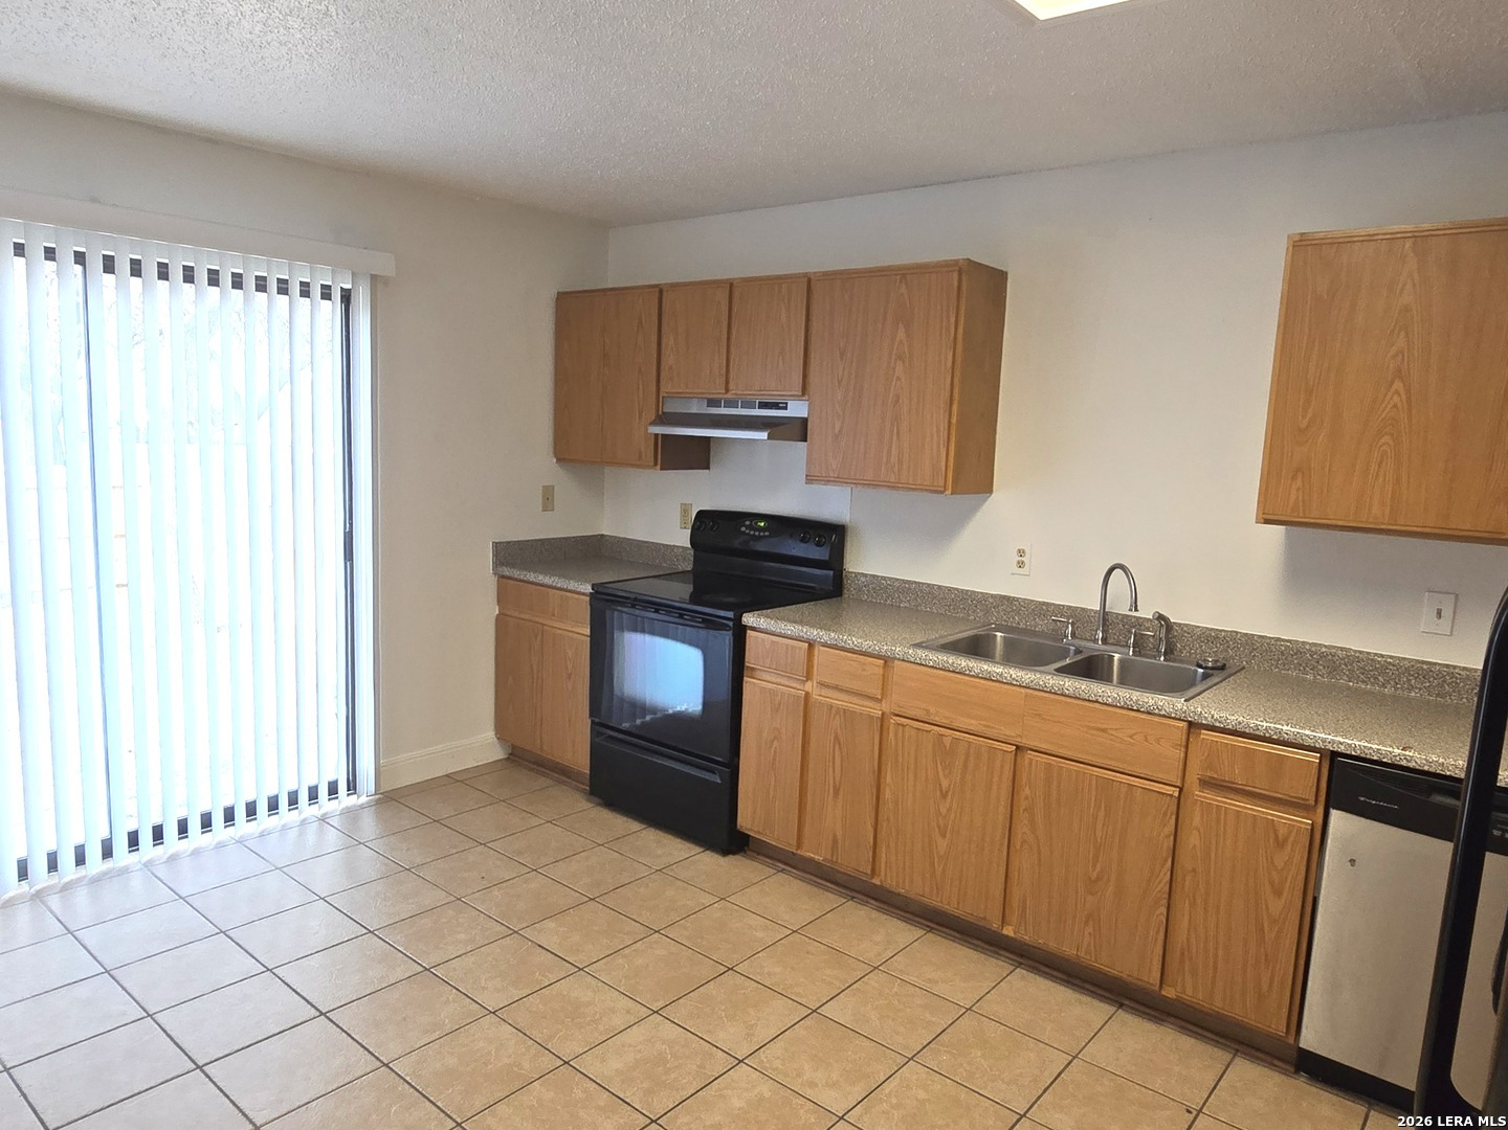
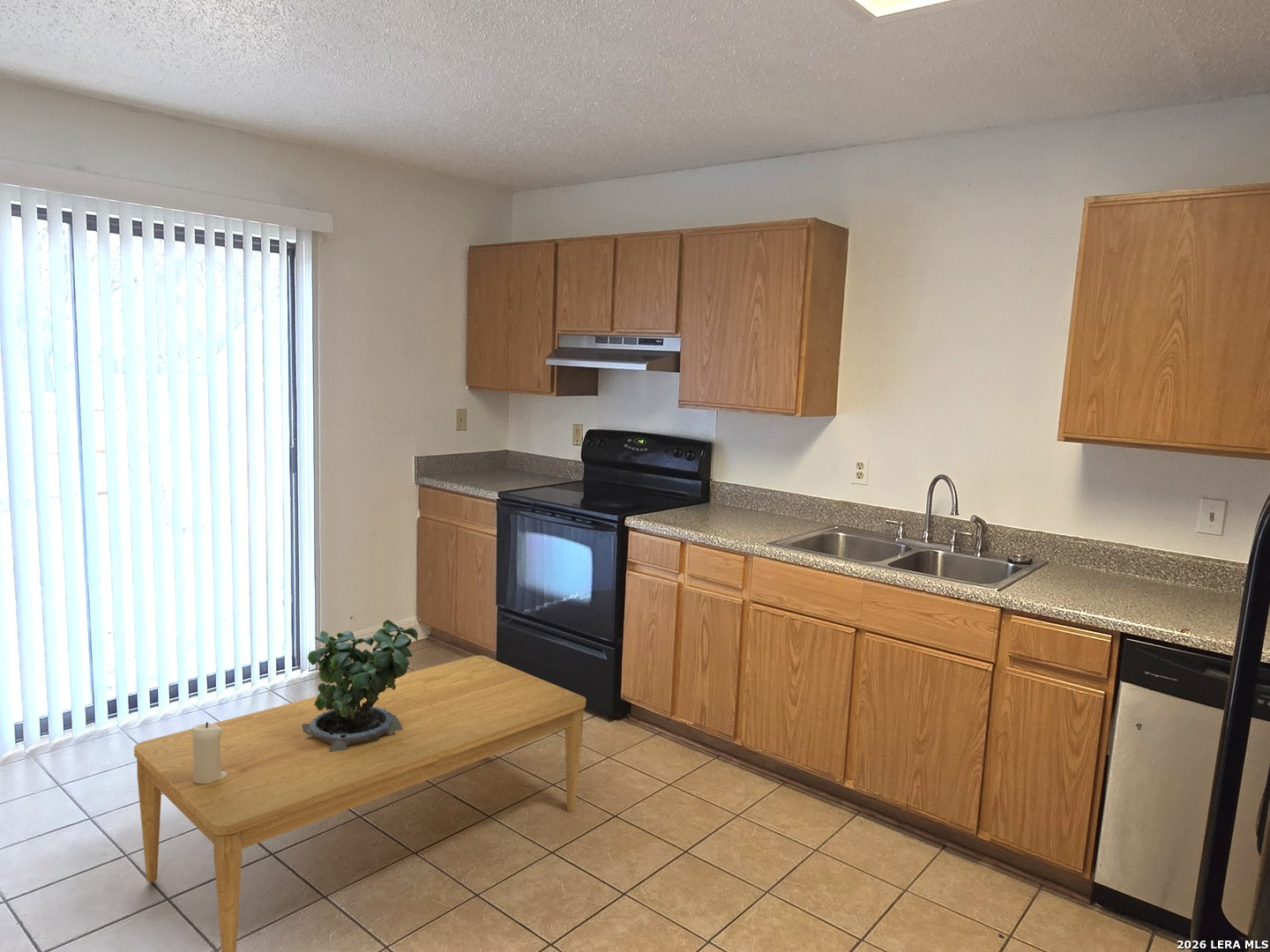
+ candle [191,721,228,785]
+ potted plant [303,615,419,752]
+ coffee table [133,655,586,952]
